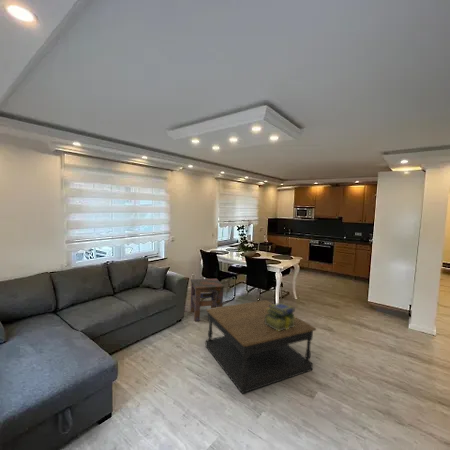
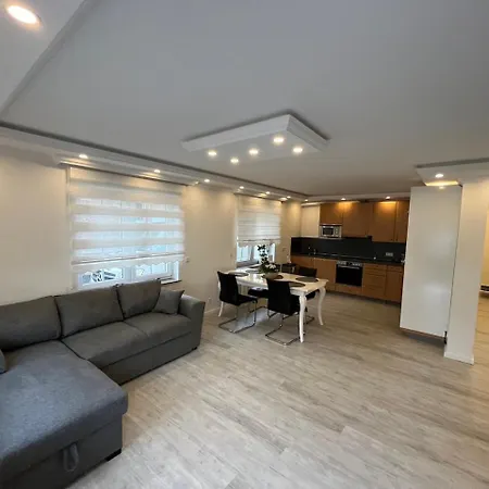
- stack of books [265,302,297,331]
- coffee table [204,299,317,394]
- side table [189,278,225,322]
